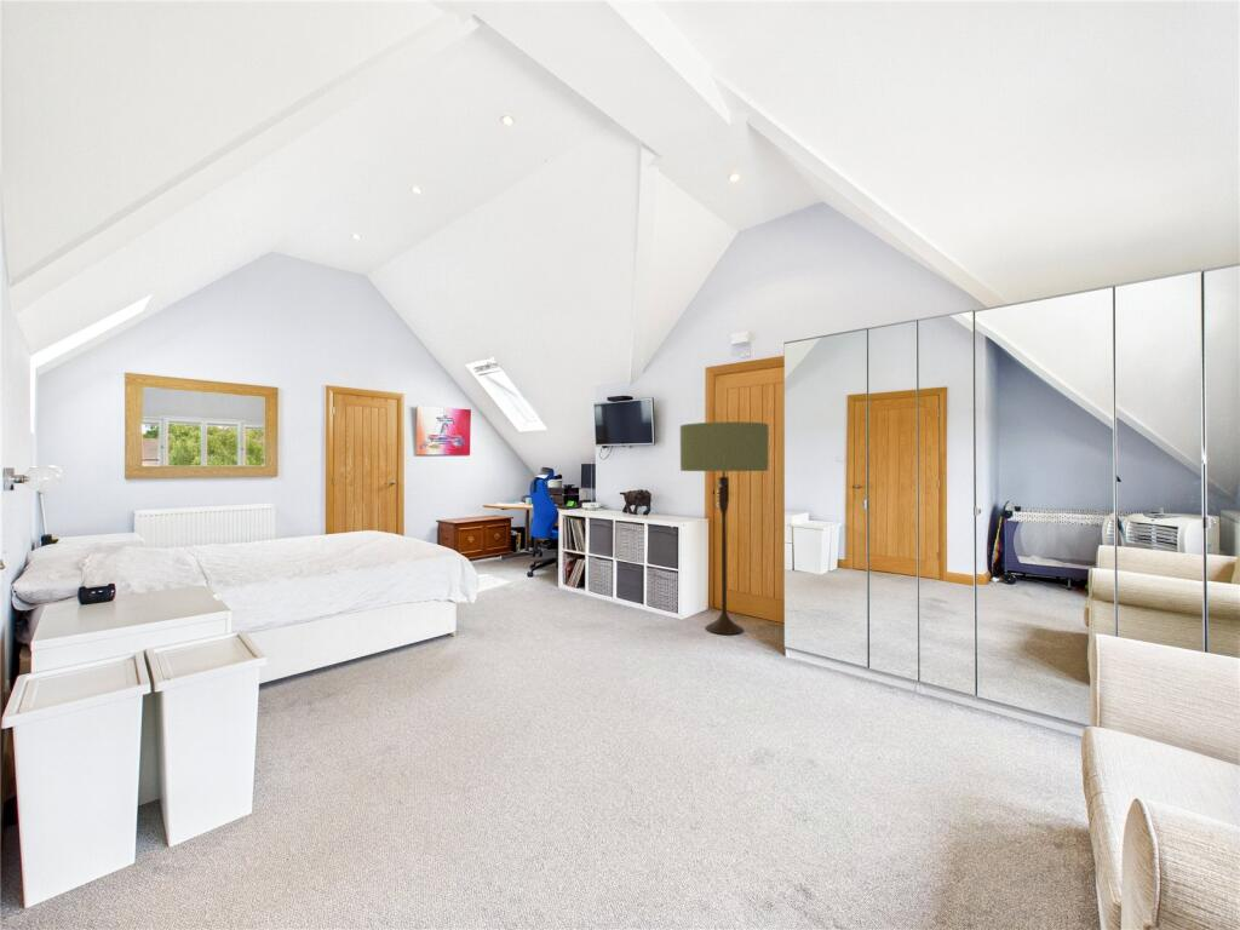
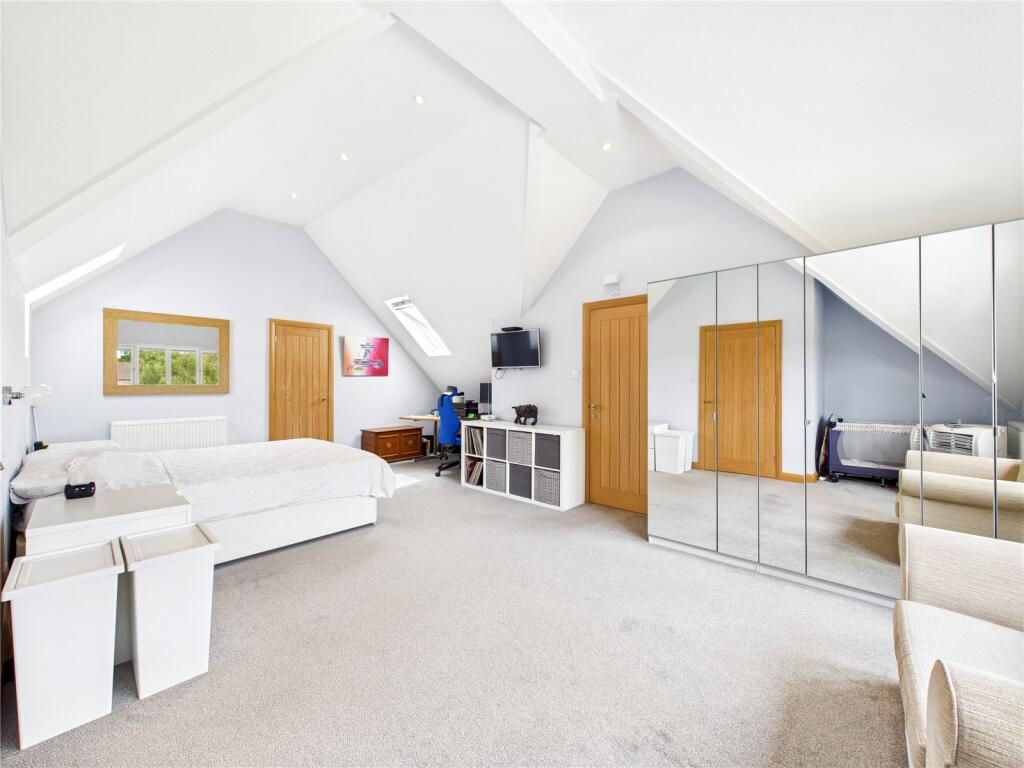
- floor lamp [679,420,770,636]
